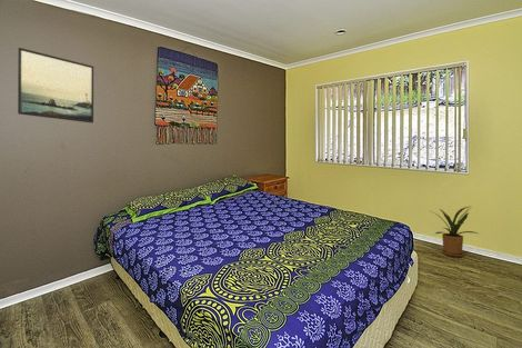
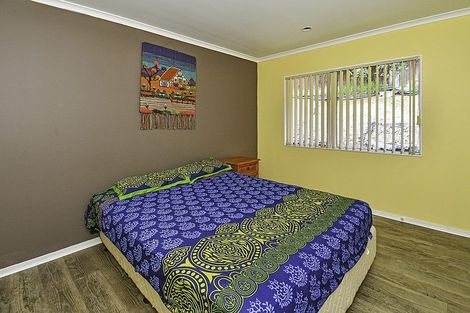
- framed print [17,47,94,125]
- house plant [430,206,479,258]
